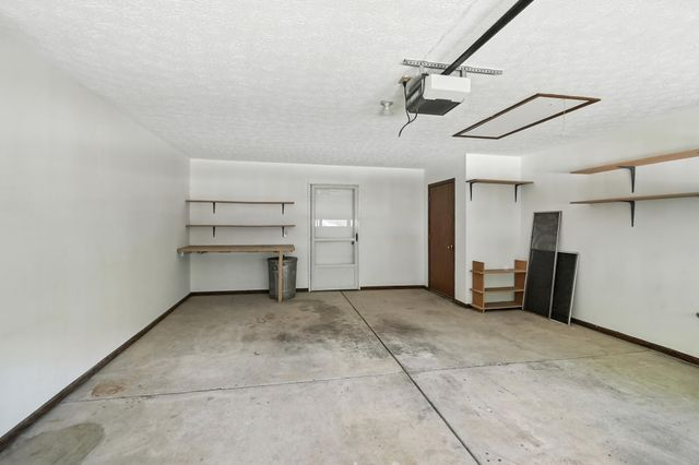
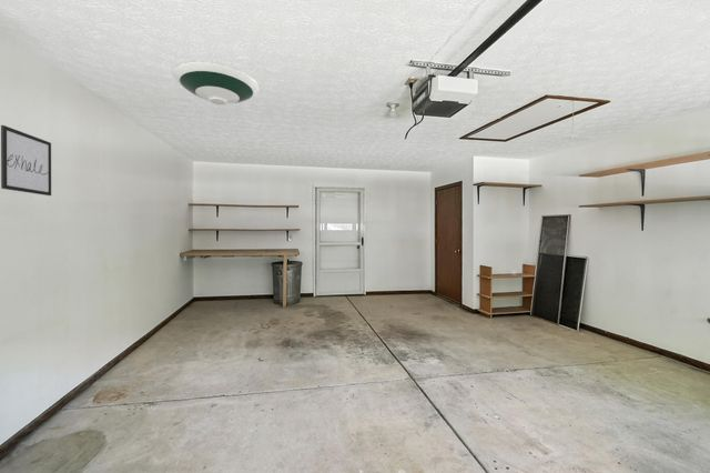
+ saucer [172,60,260,105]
+ wall art [0,124,52,197]
